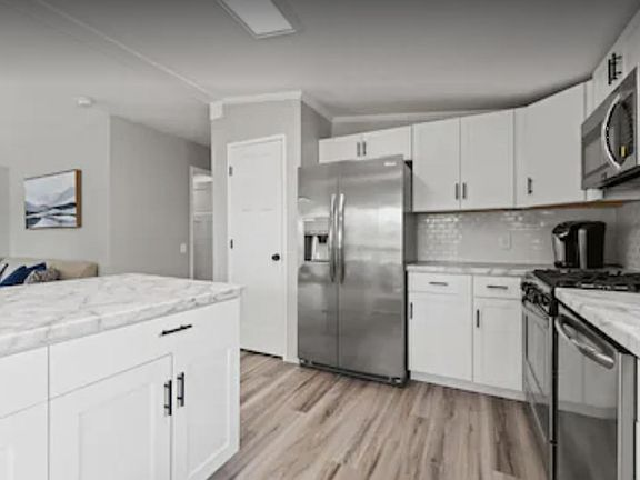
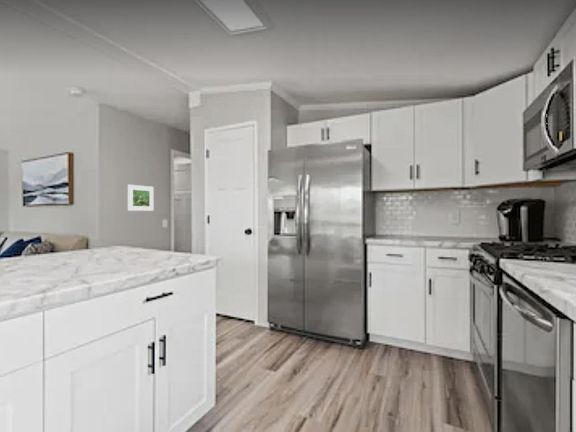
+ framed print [127,184,154,212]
